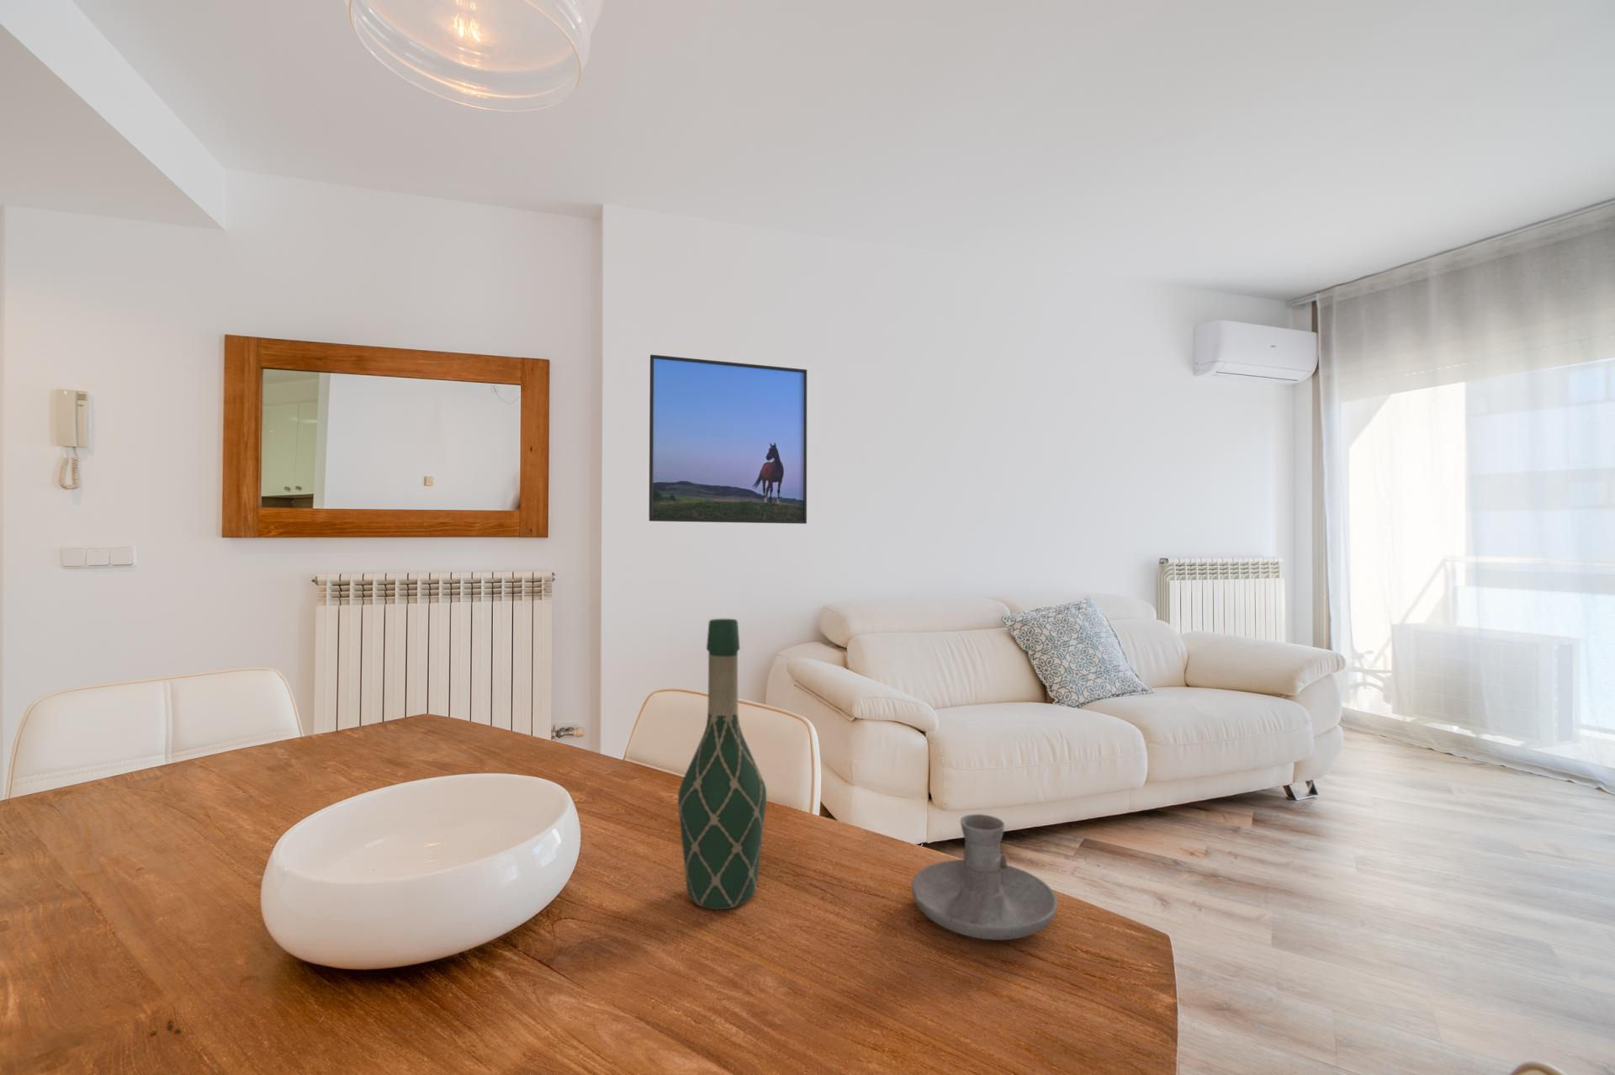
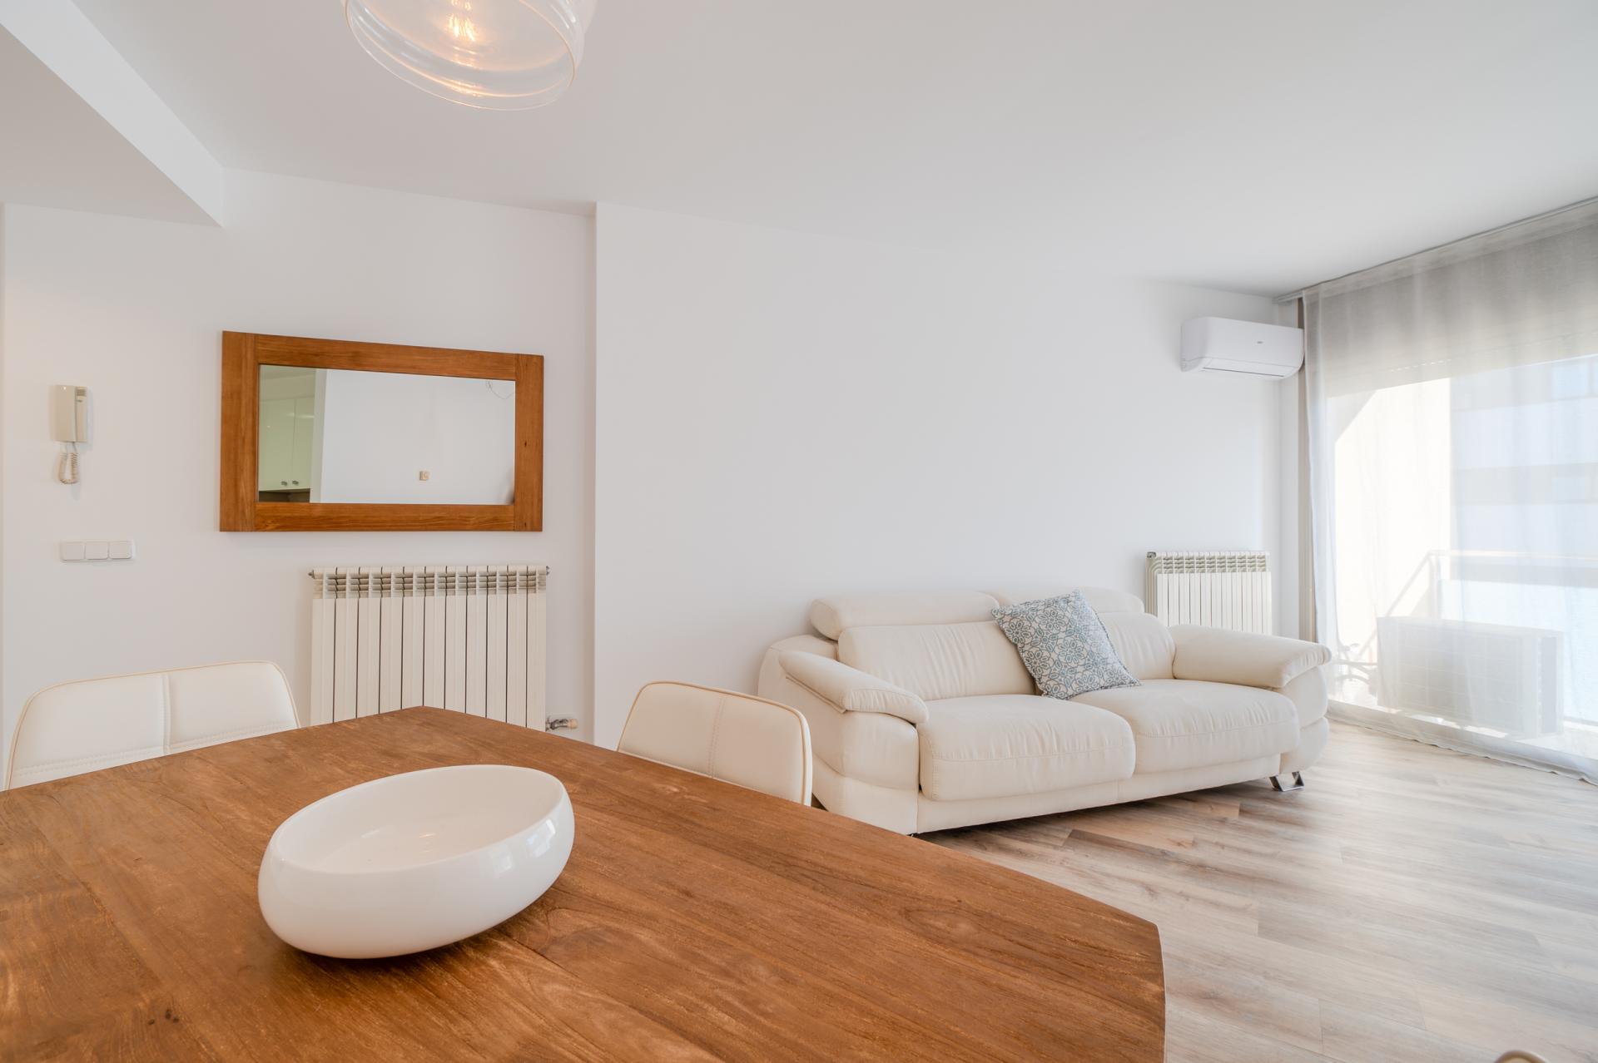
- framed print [649,354,809,524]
- wine bottle [677,618,767,911]
- candle holder [911,813,1058,942]
